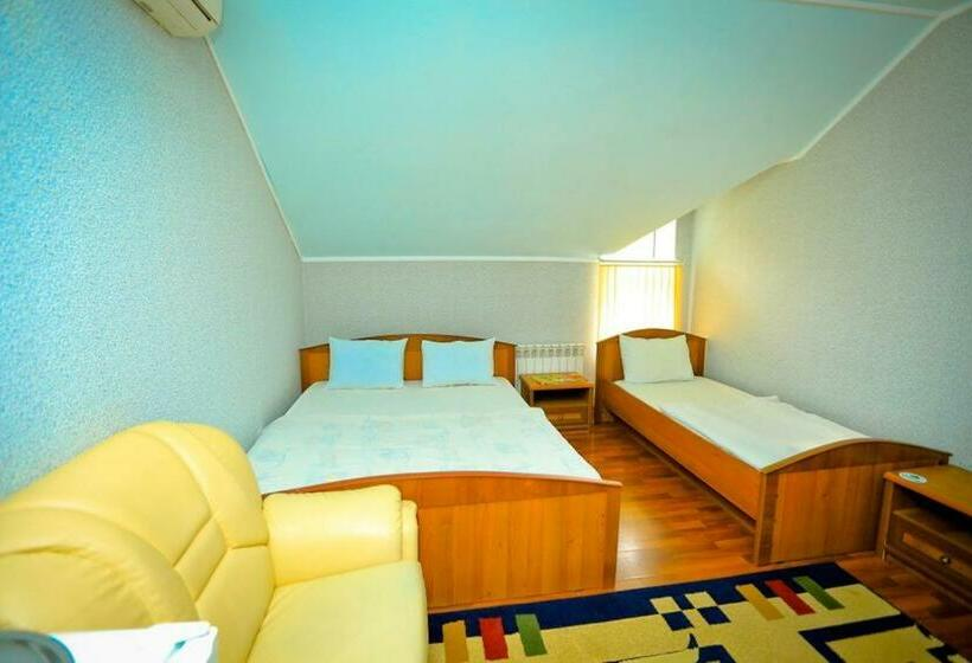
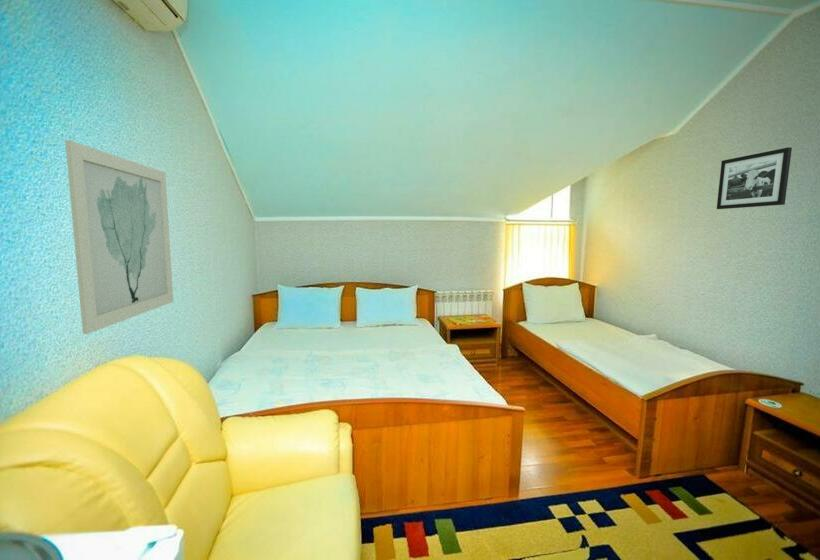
+ wall art [64,139,174,335]
+ picture frame [716,146,793,210]
